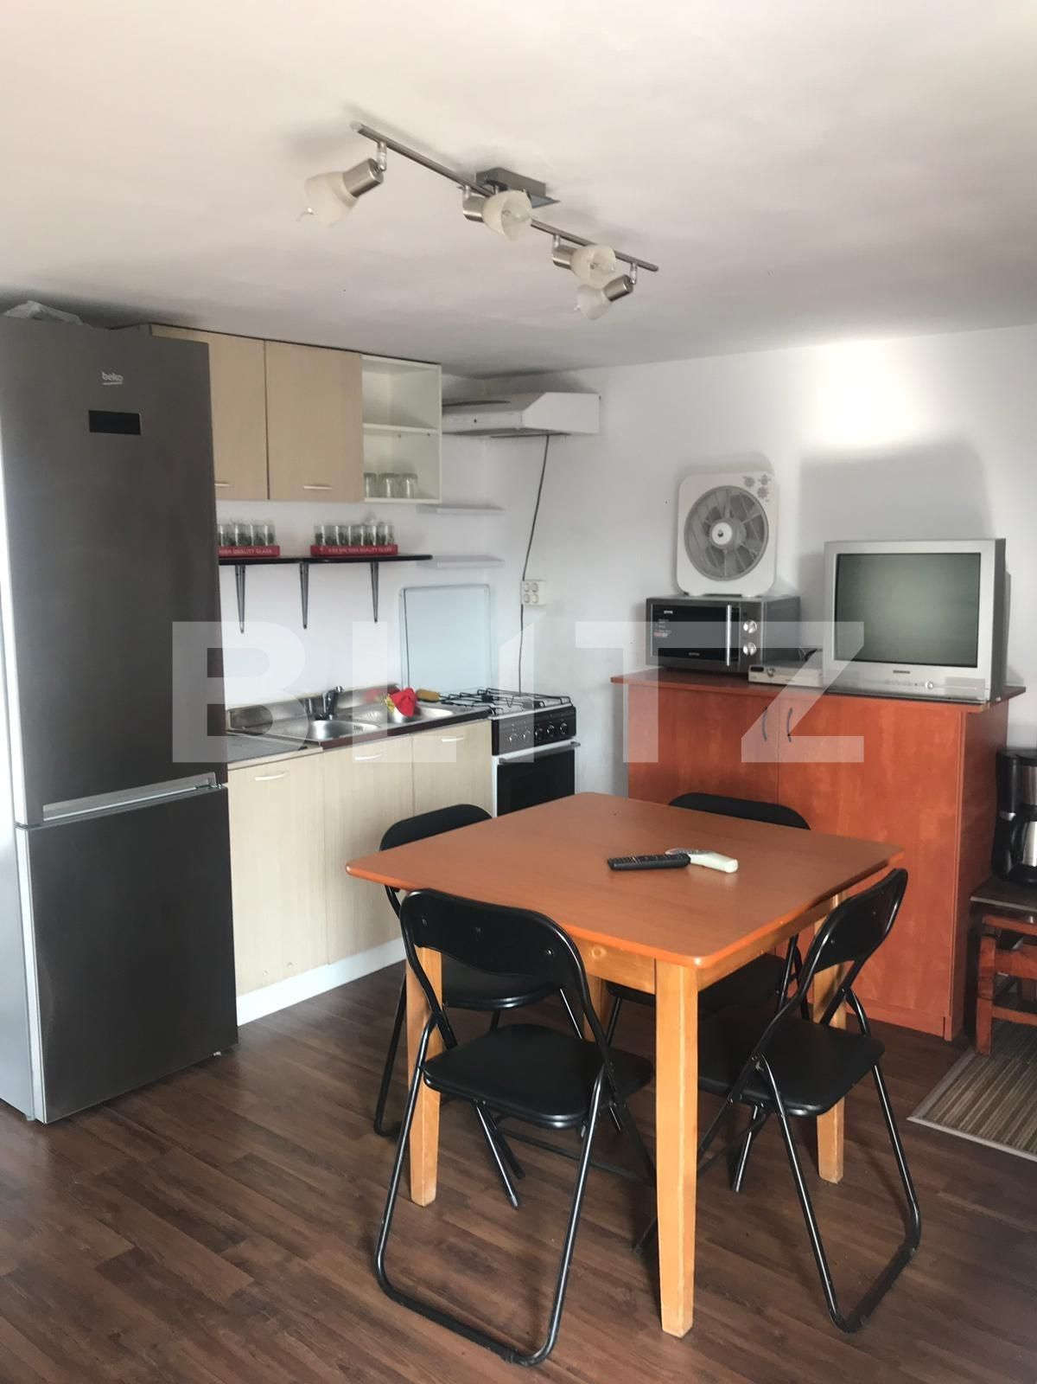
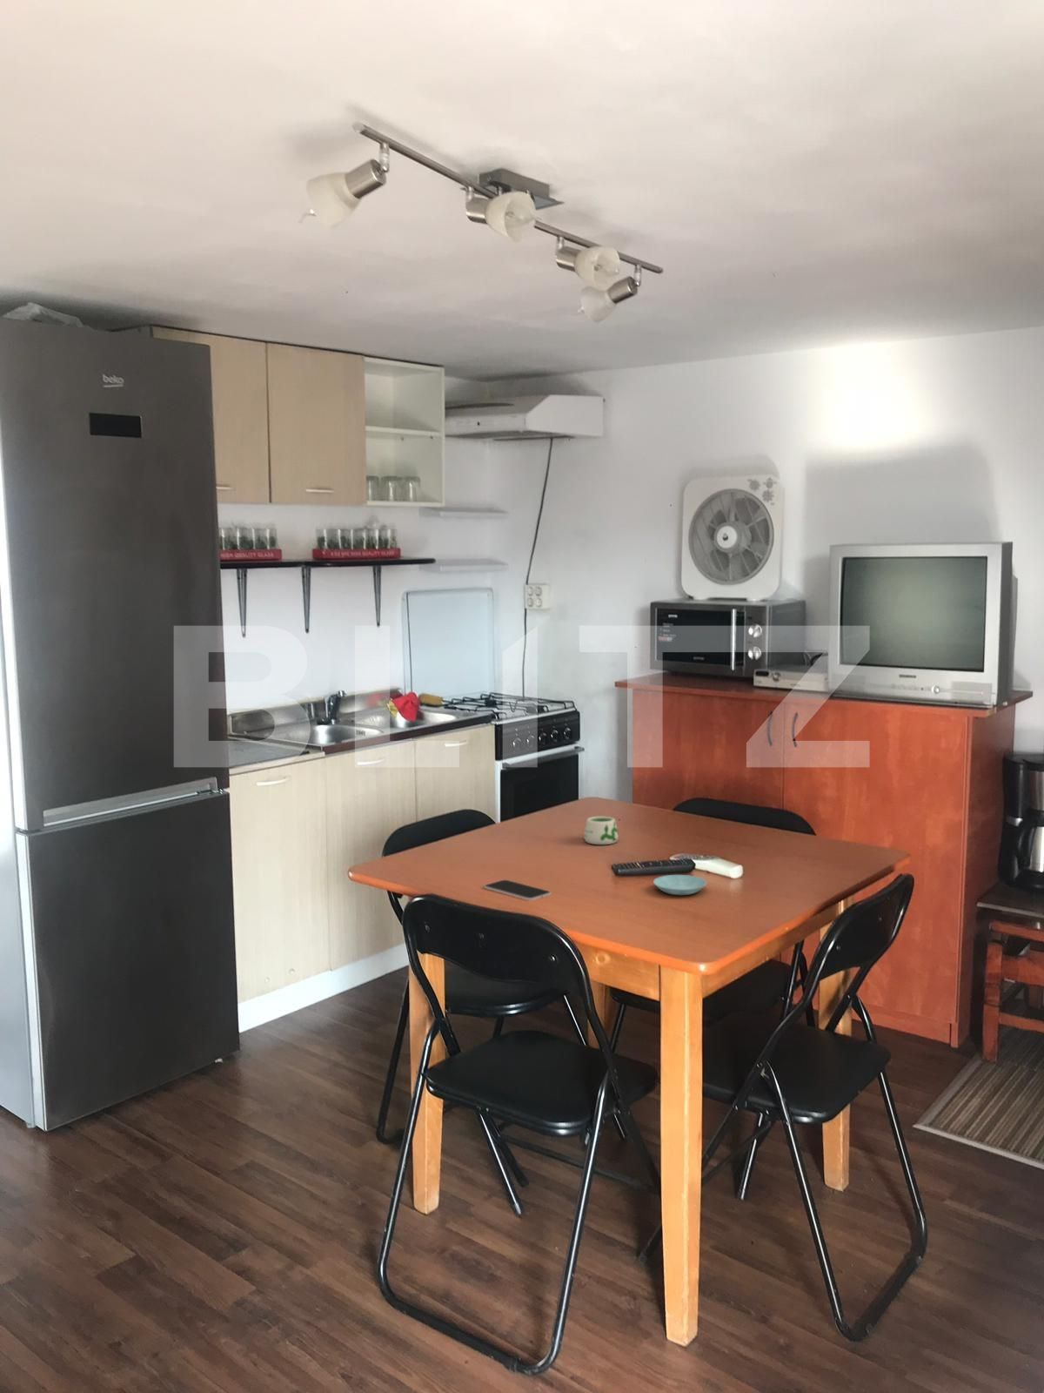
+ mug [583,816,620,846]
+ saucer [653,874,707,897]
+ smartphone [484,880,552,902]
